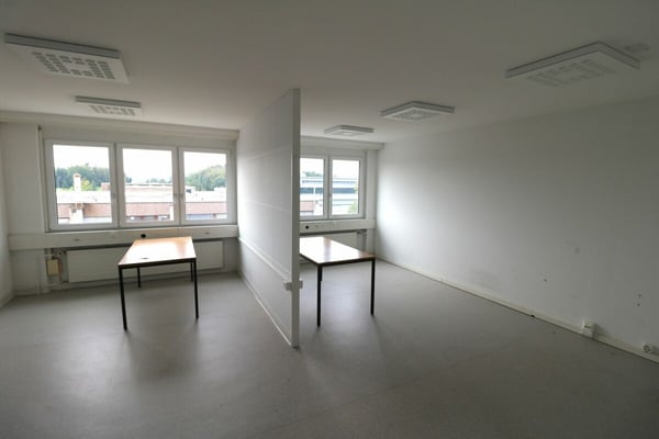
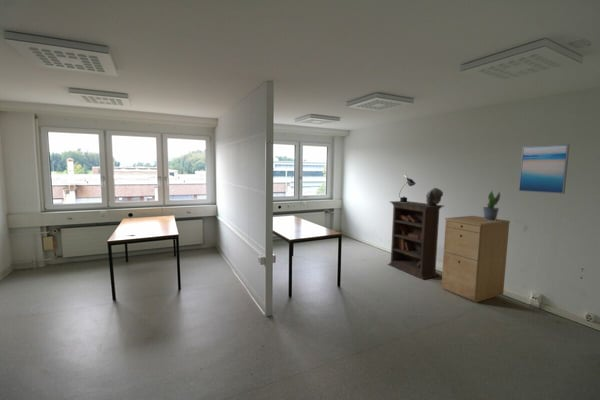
+ wall art [518,143,571,195]
+ lamp [398,174,417,202]
+ bookcase [386,200,444,280]
+ filing cabinet [441,215,511,303]
+ potted plant [482,190,501,221]
+ sculpture bust [425,187,444,206]
